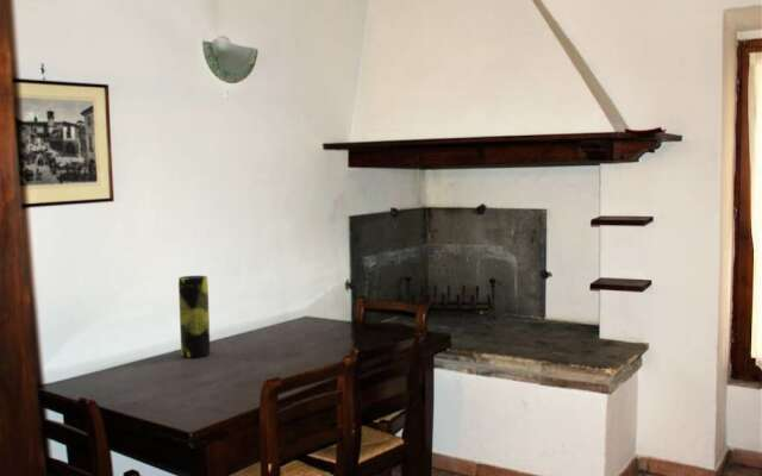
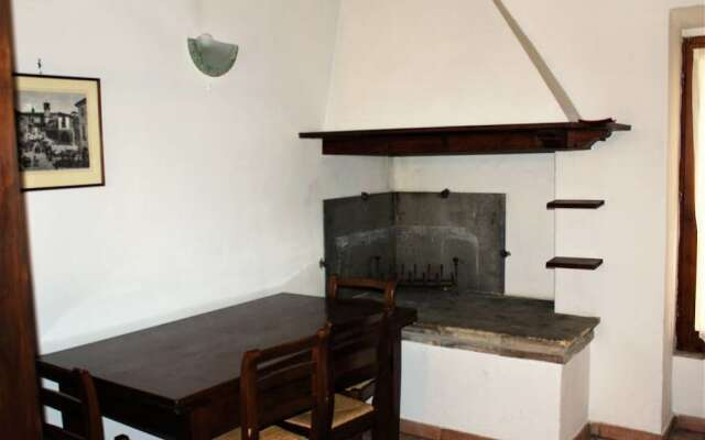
- vase [177,275,211,358]
